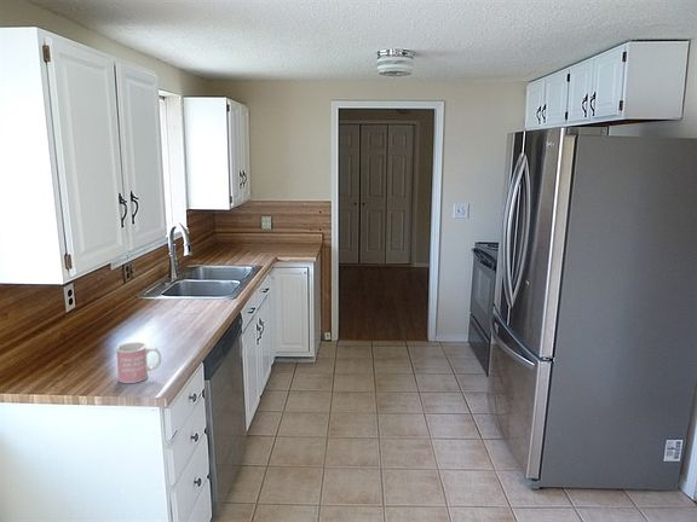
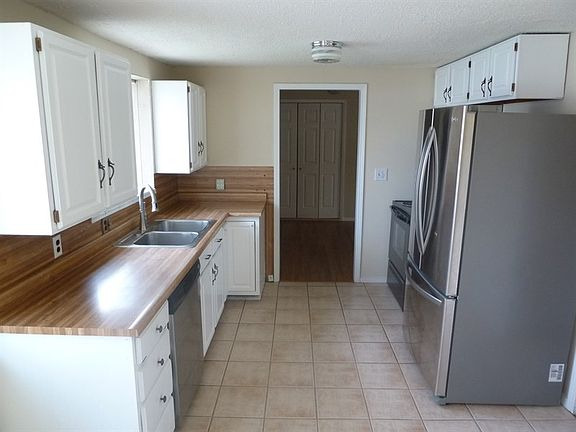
- mug [115,341,162,384]
